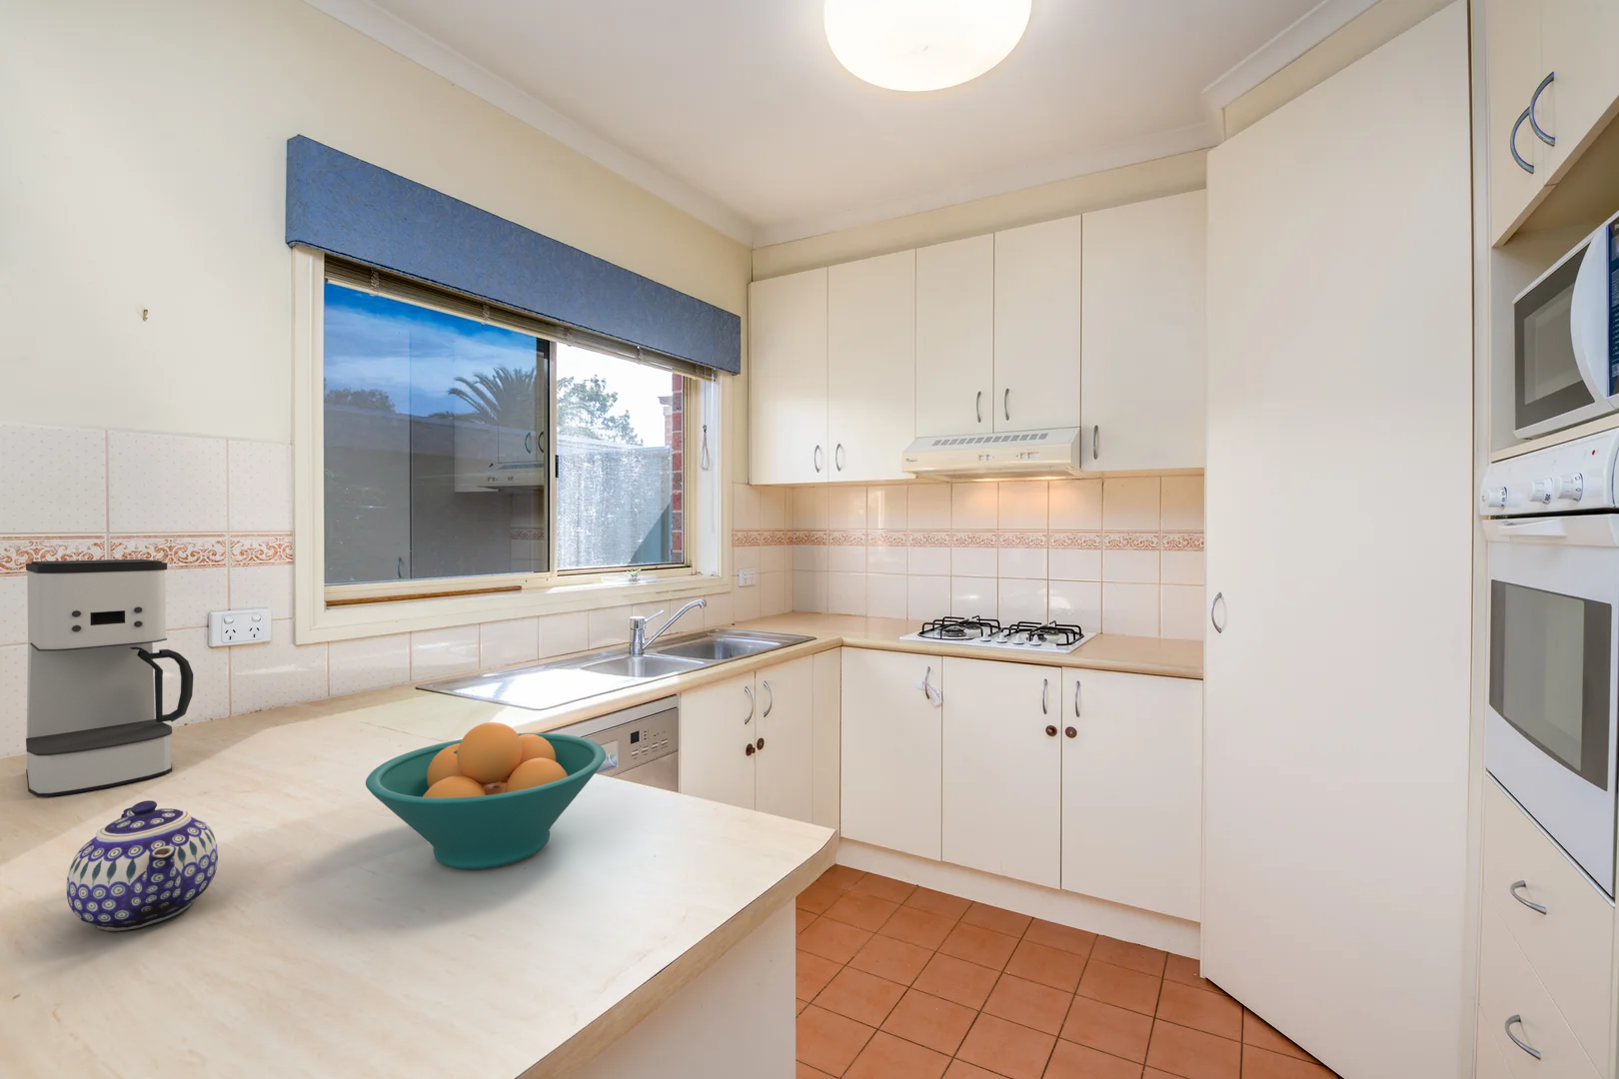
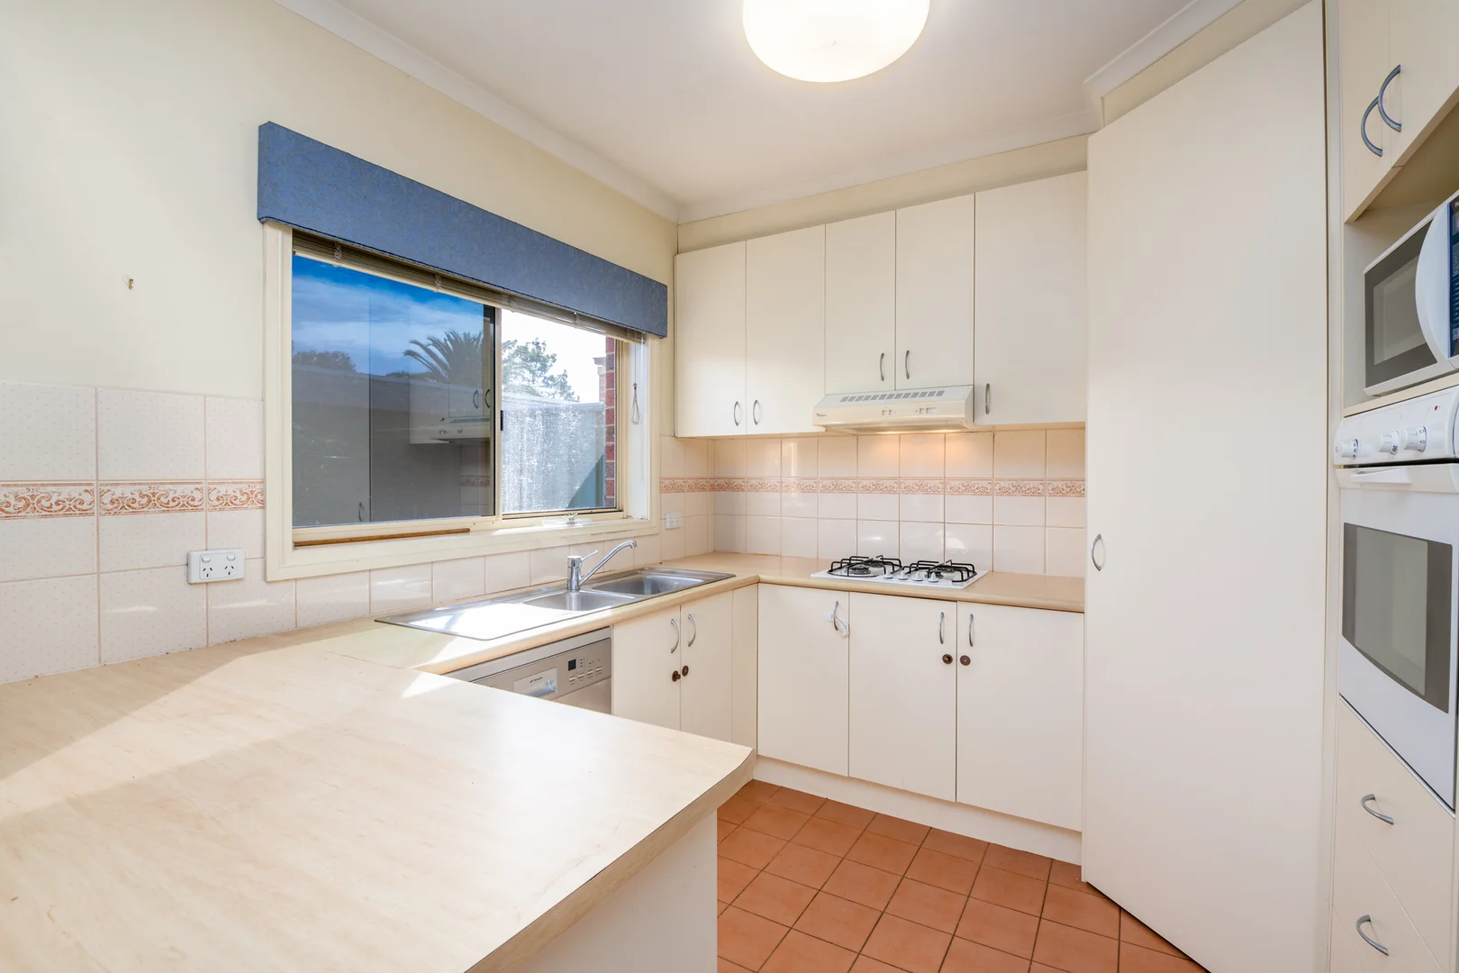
- fruit bowl [365,721,607,871]
- teapot [66,800,219,932]
- coffee maker [25,559,195,797]
